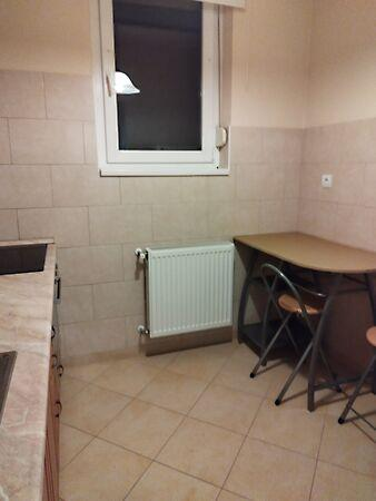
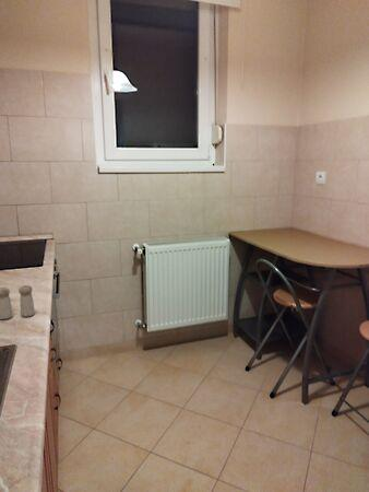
+ salt and pepper shaker [0,284,36,320]
